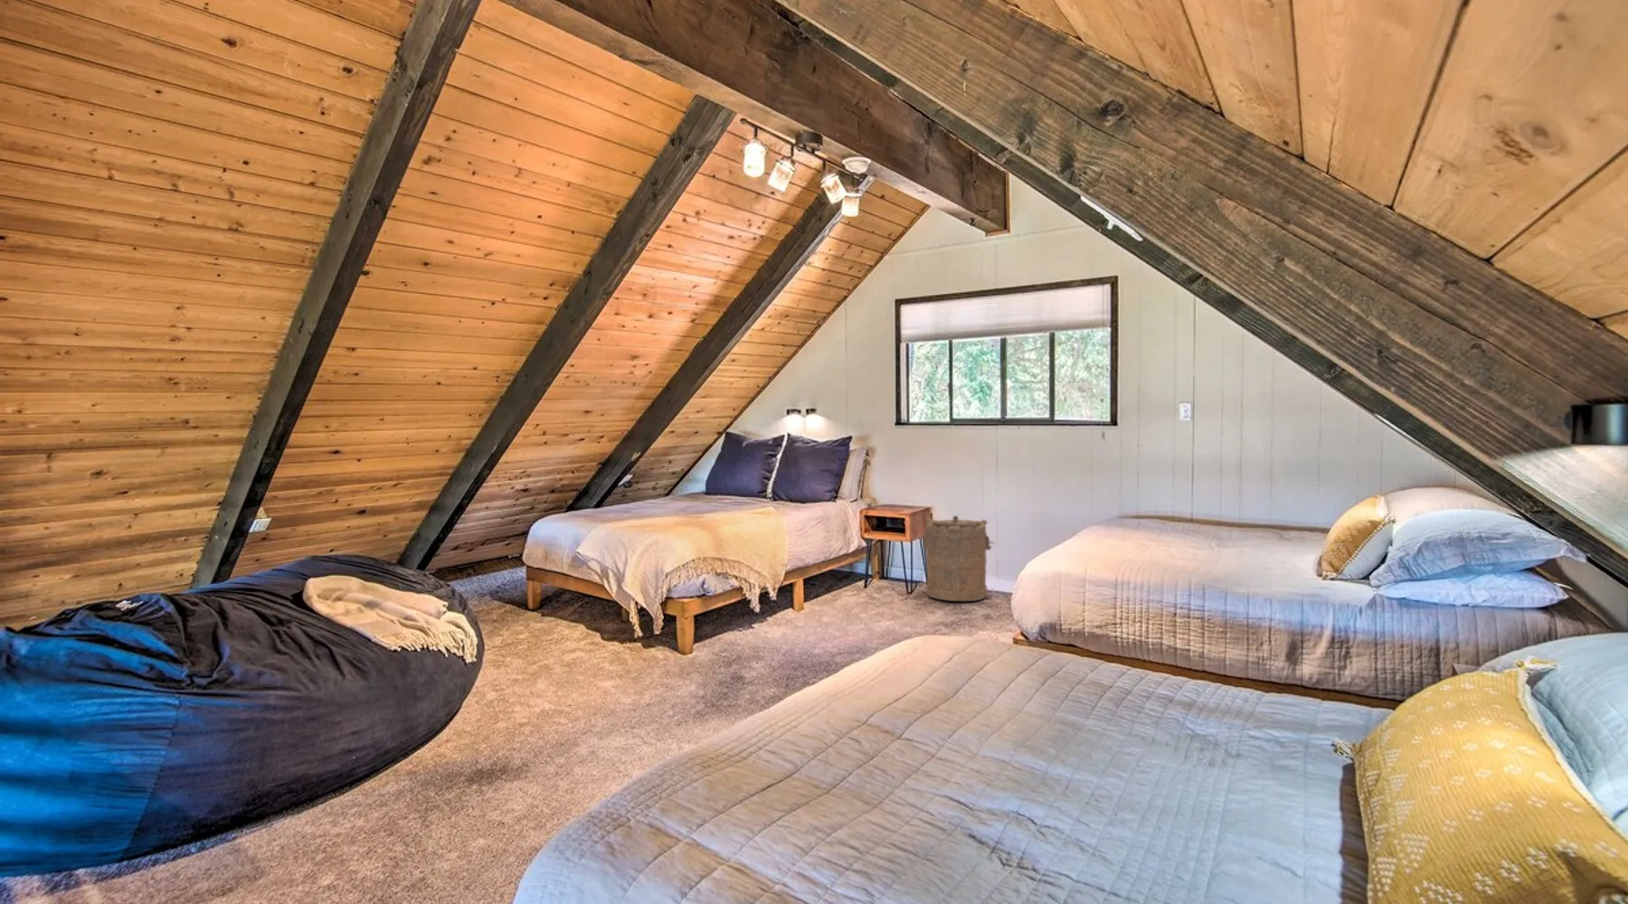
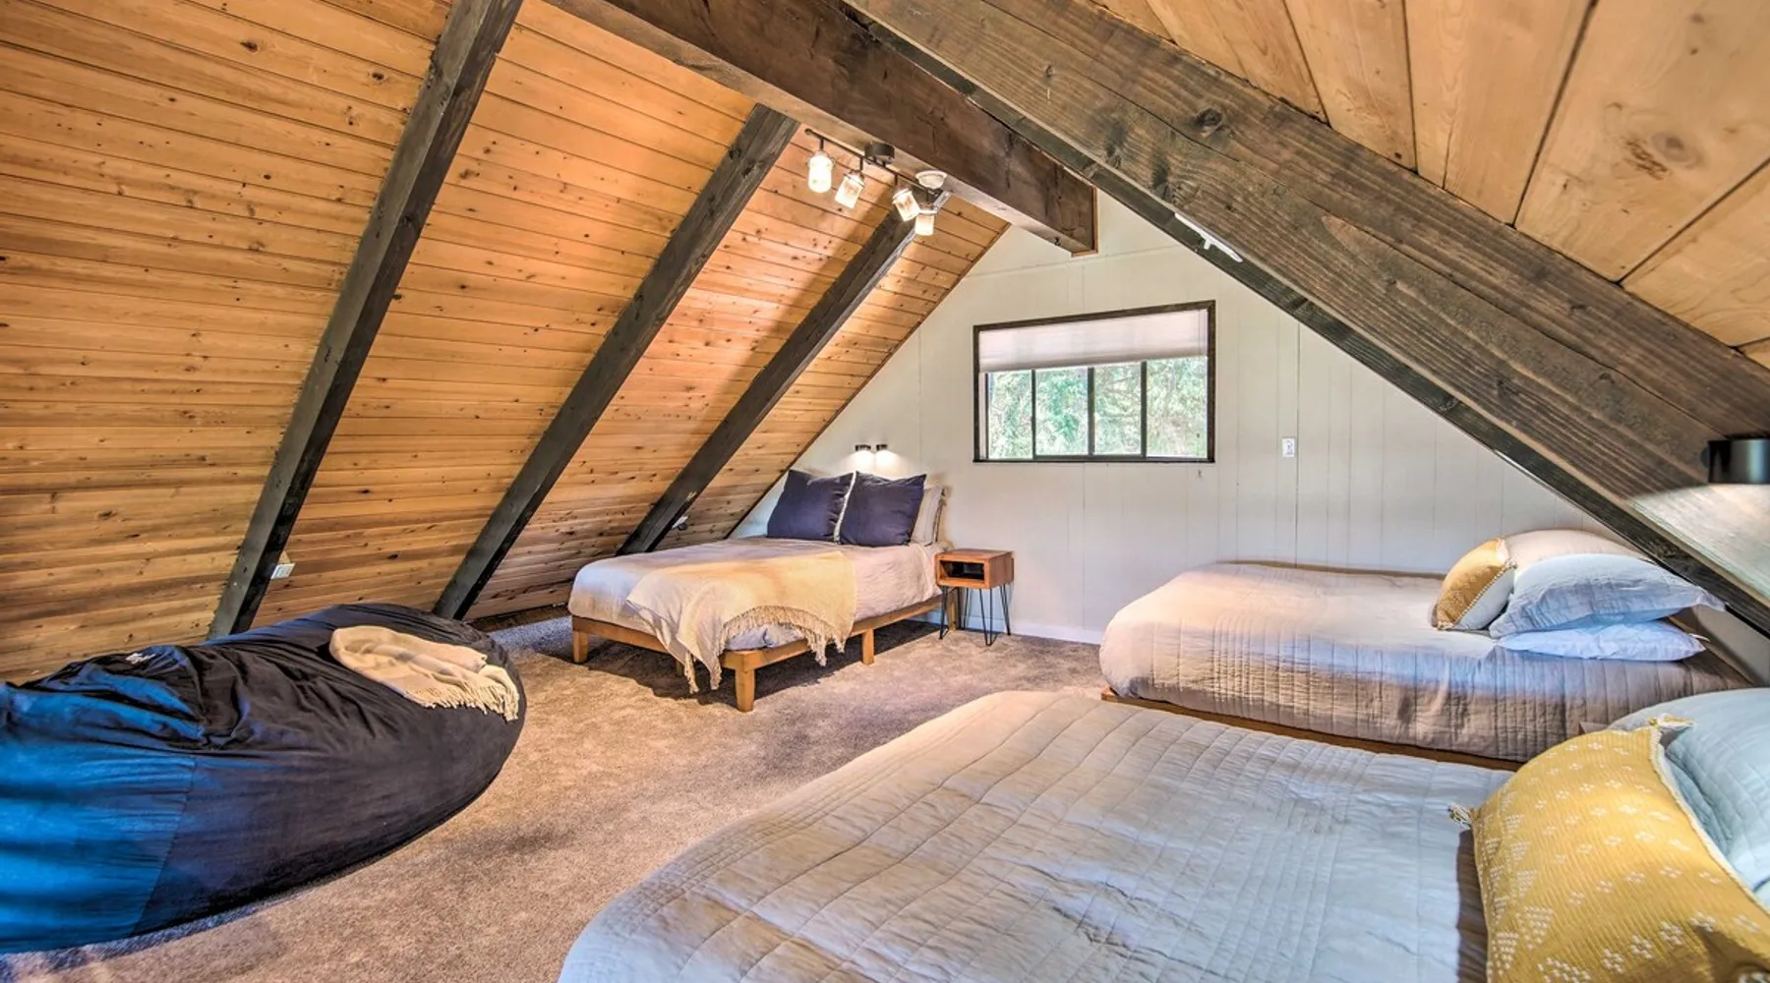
- laundry hamper [922,515,994,602]
